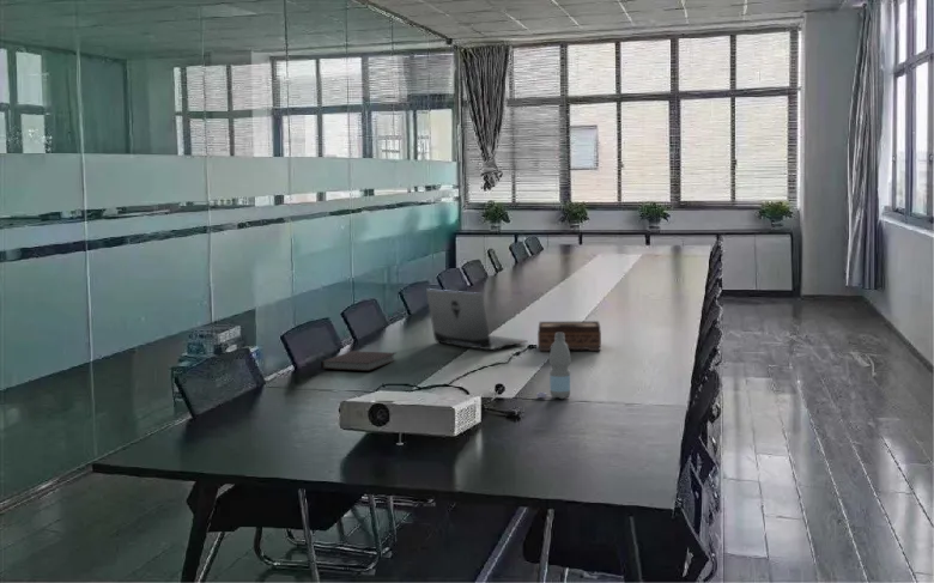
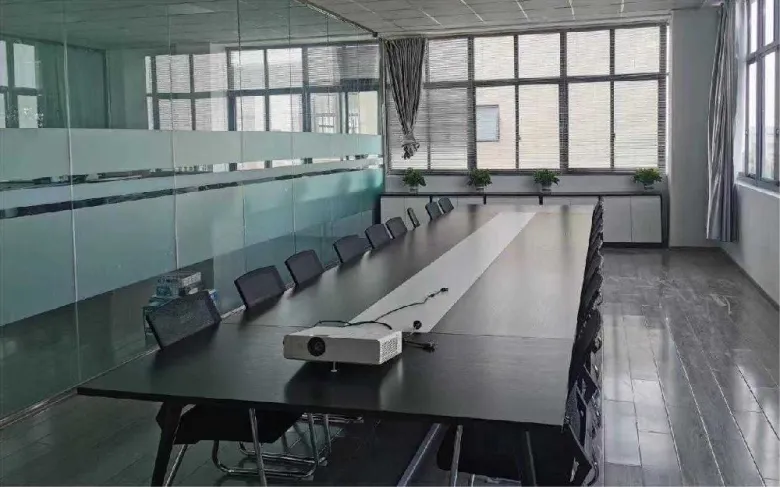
- tissue box [536,320,602,352]
- water bottle [535,333,571,400]
- laptop computer [425,287,529,351]
- notebook [320,350,396,372]
